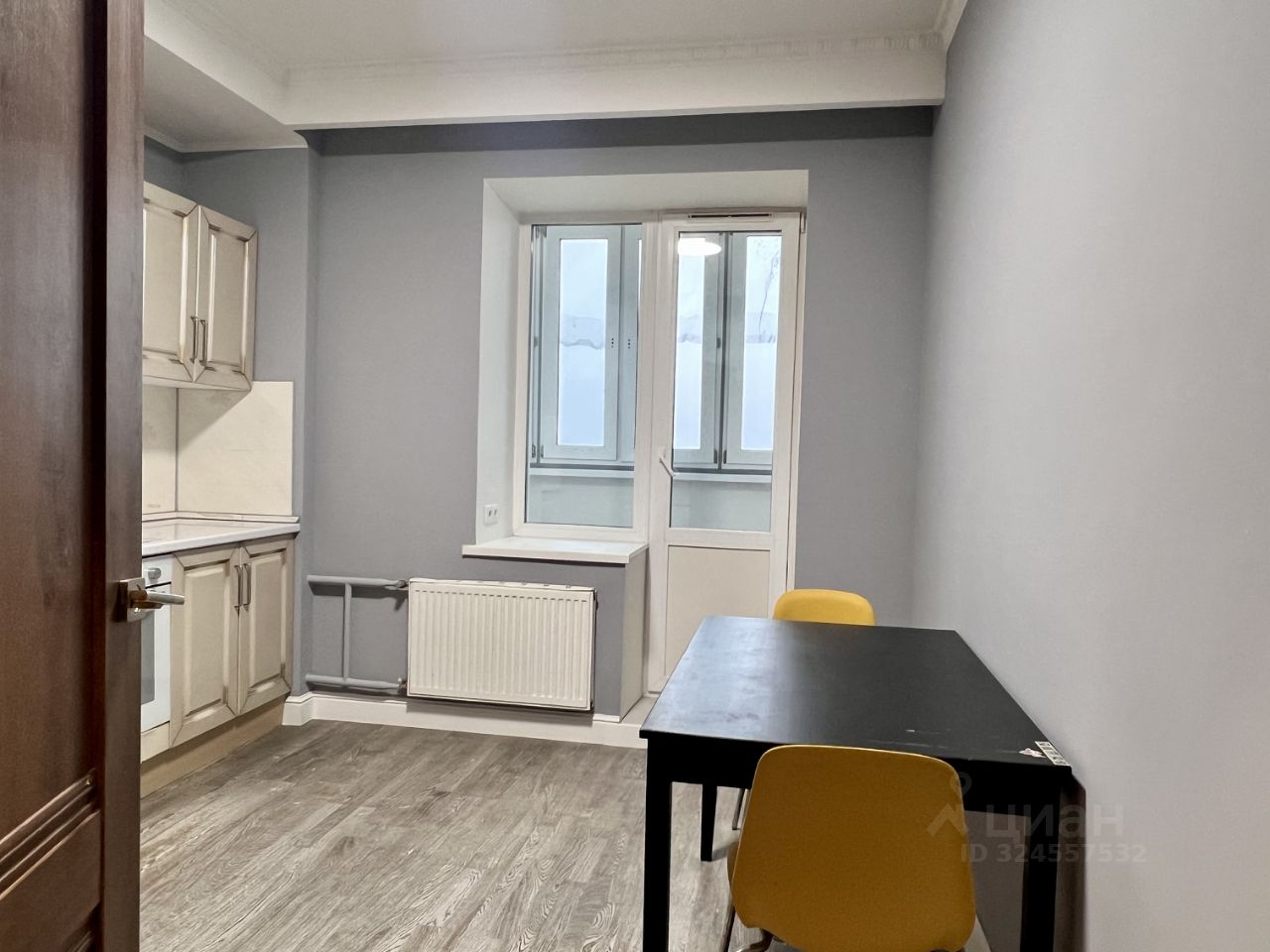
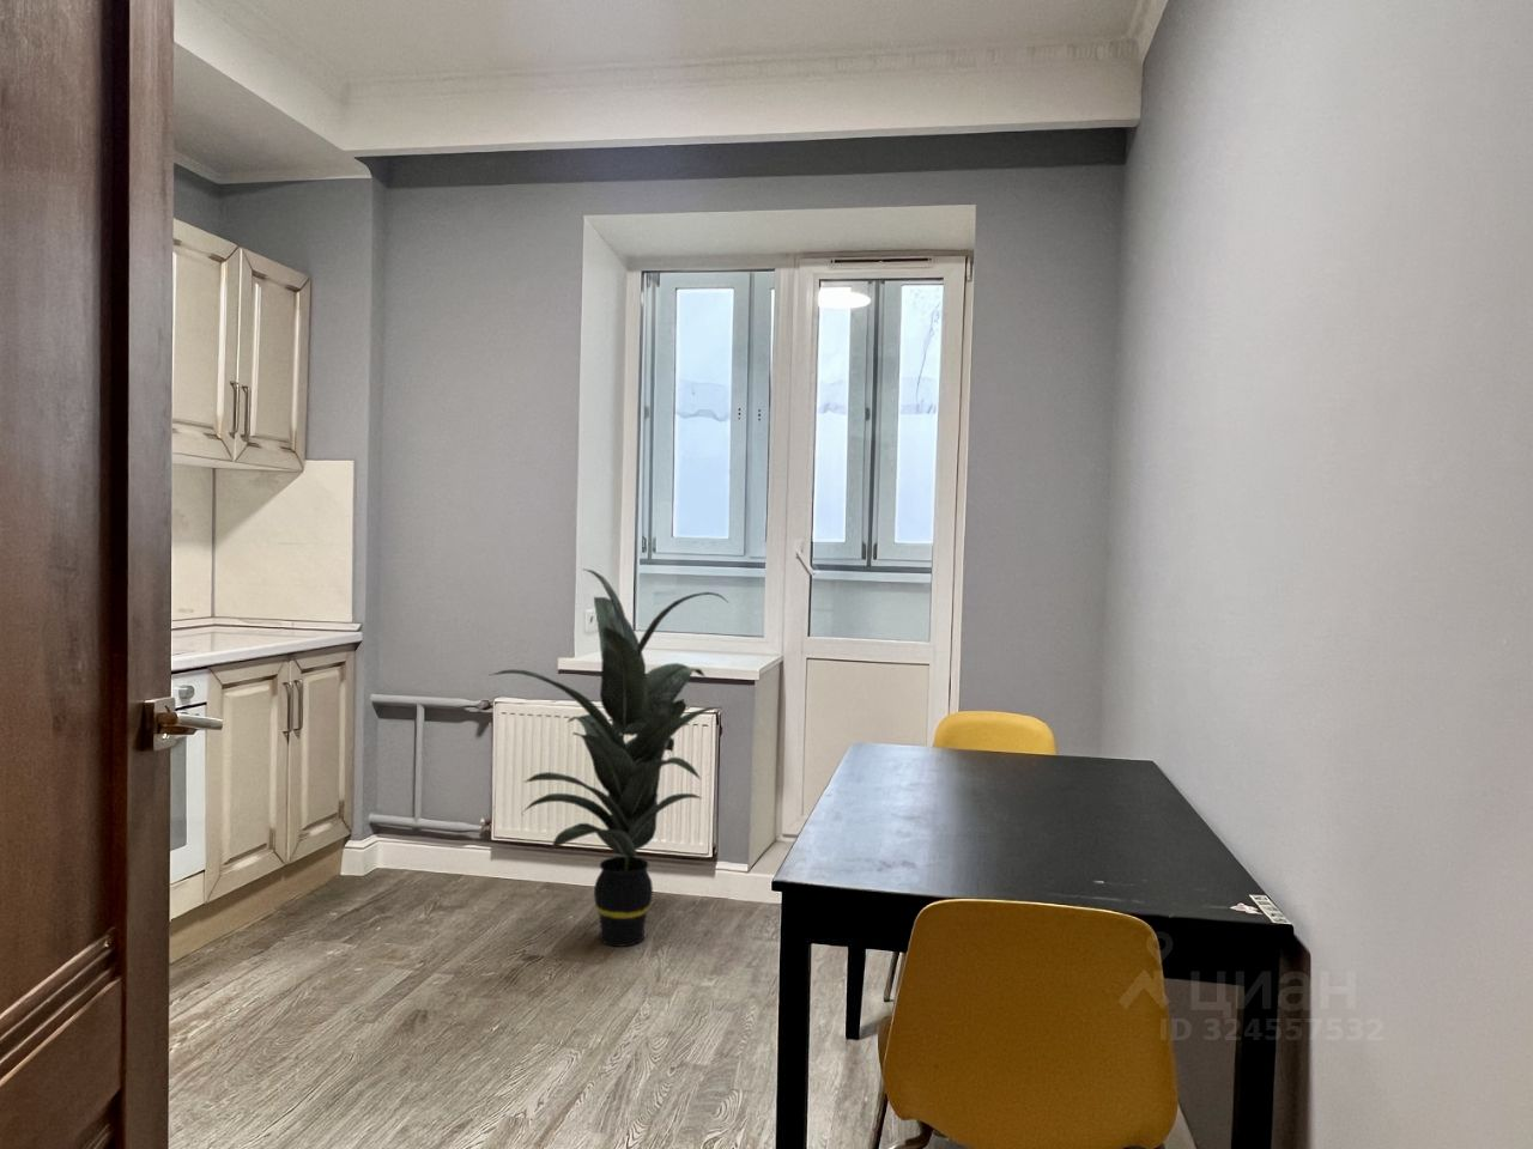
+ indoor plant [490,567,728,947]
